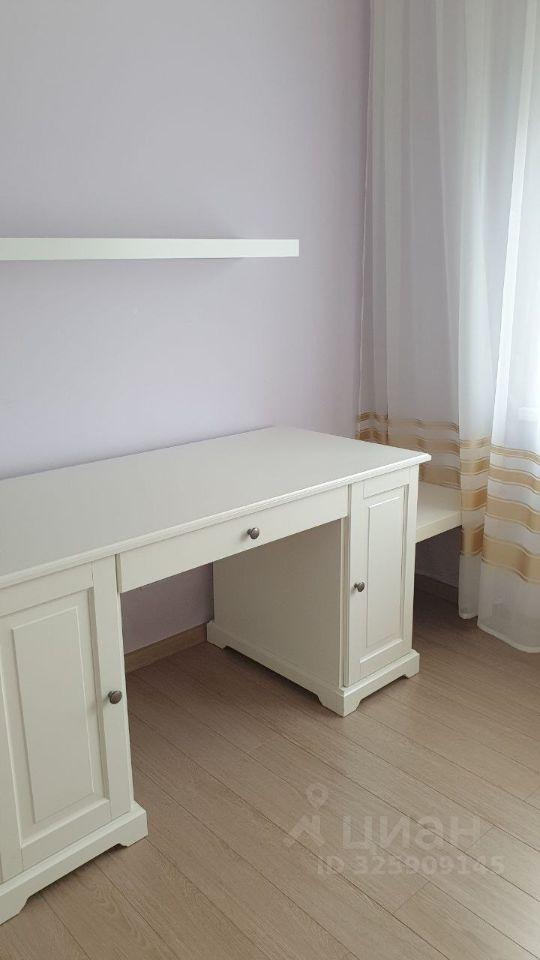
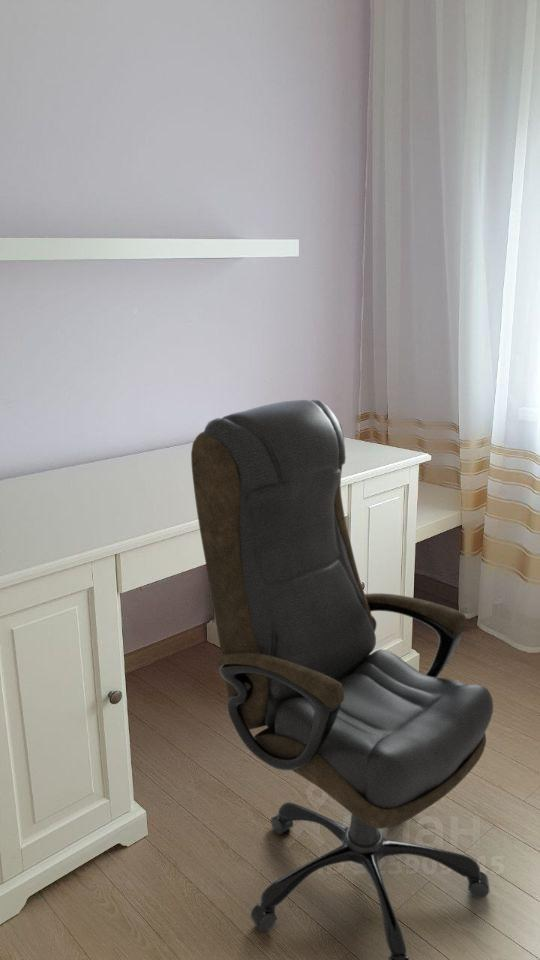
+ office chair [190,399,494,960]
